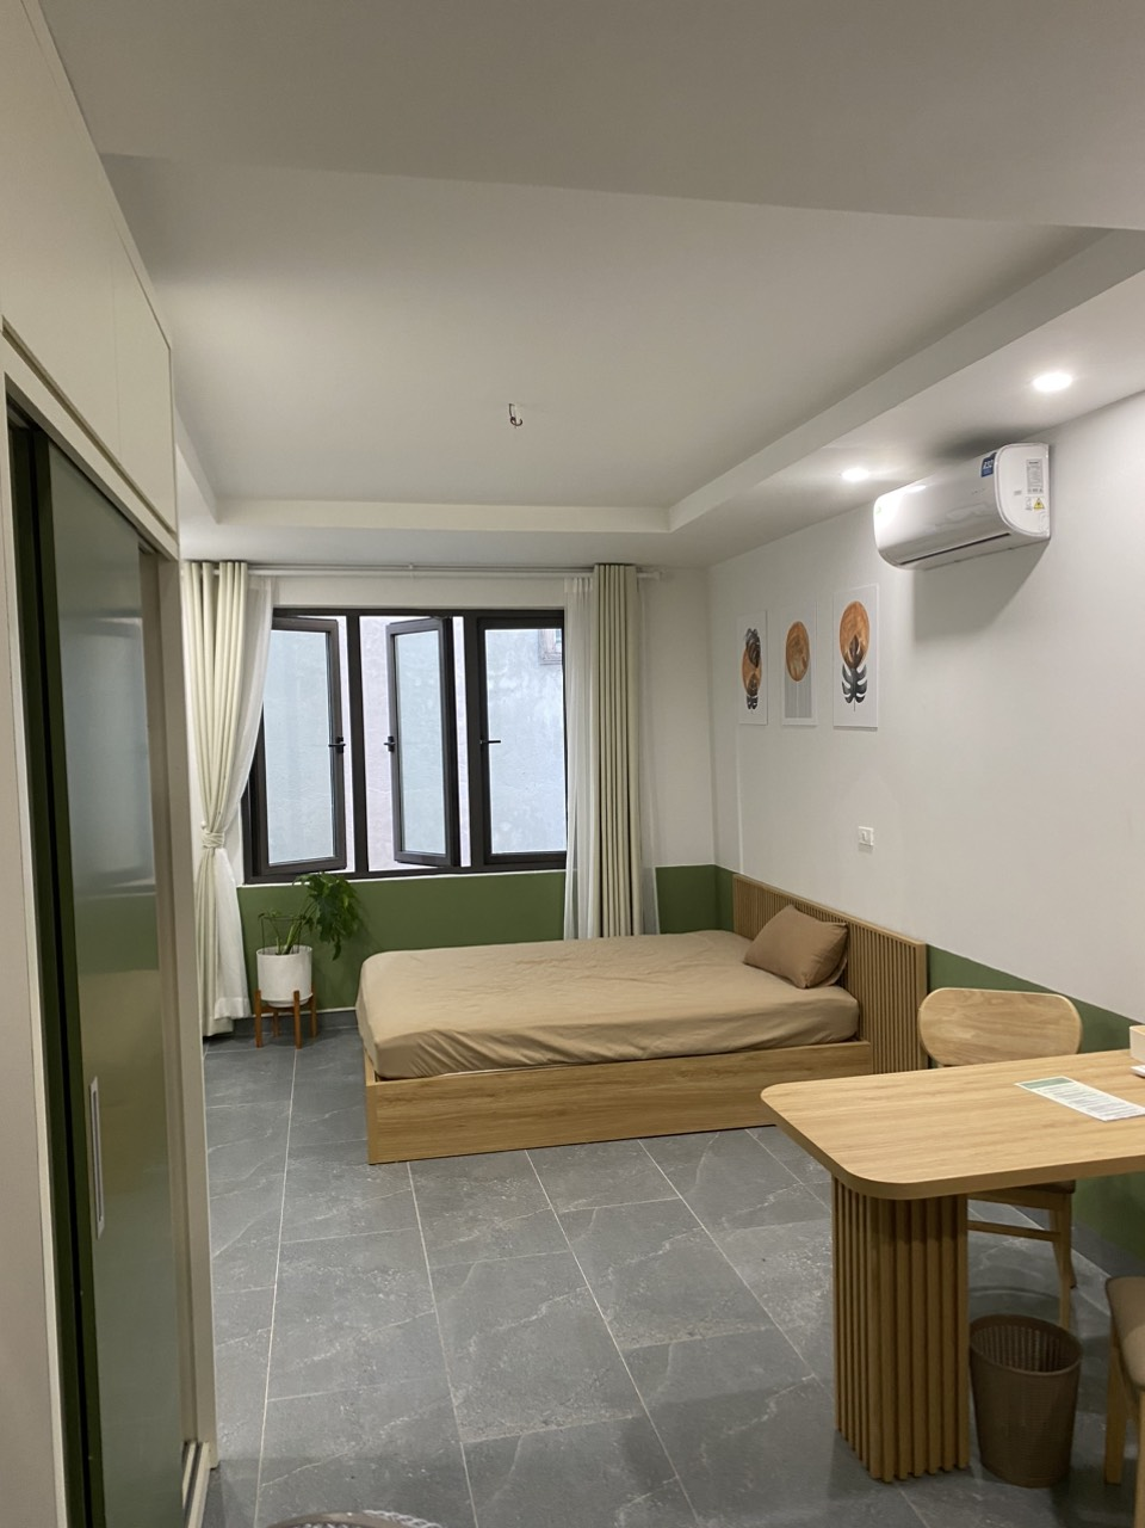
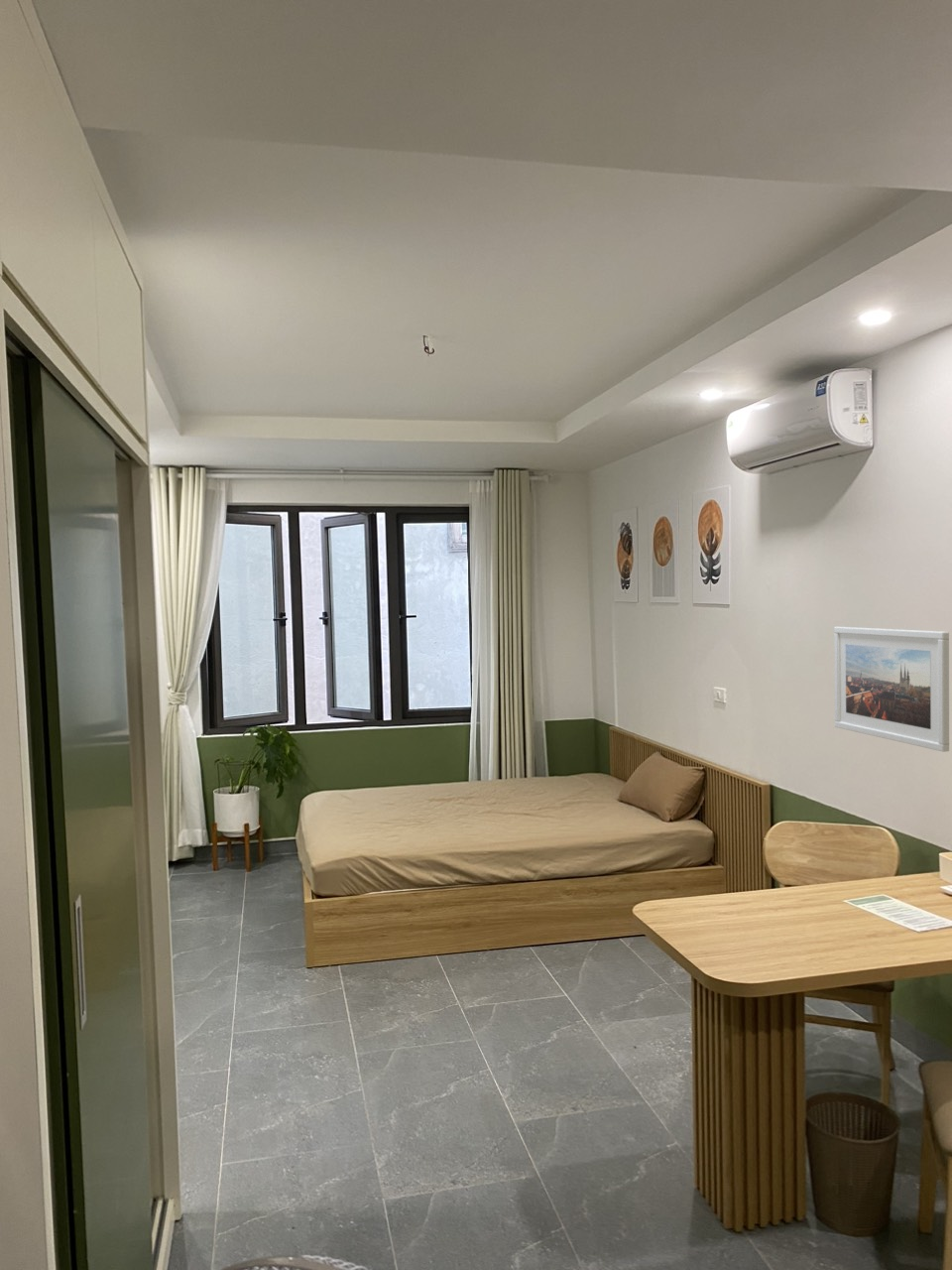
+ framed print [833,626,950,753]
